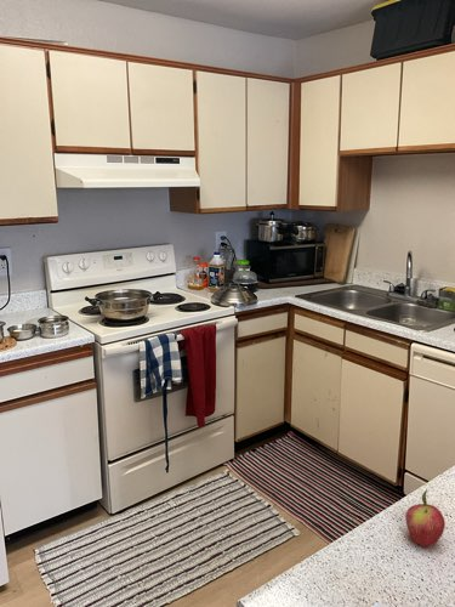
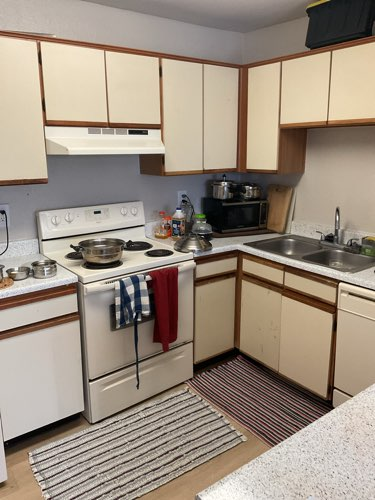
- fruit [404,488,447,549]
